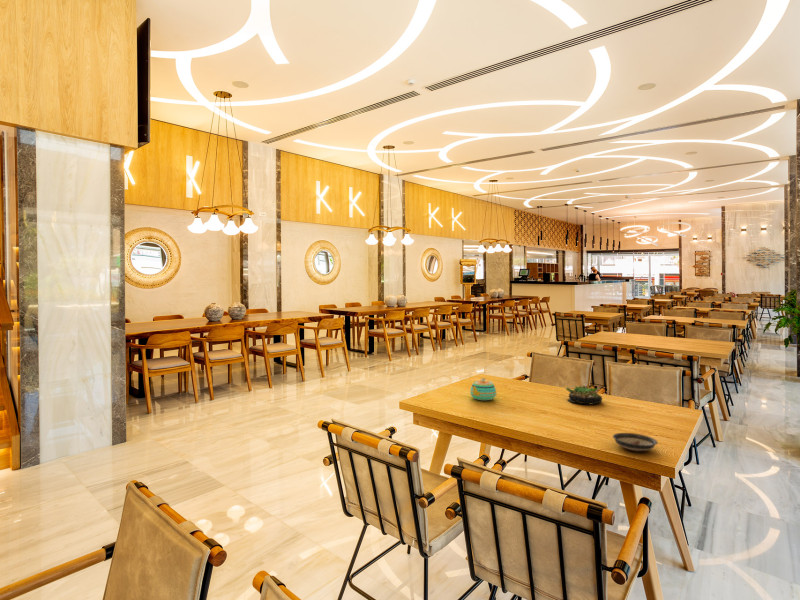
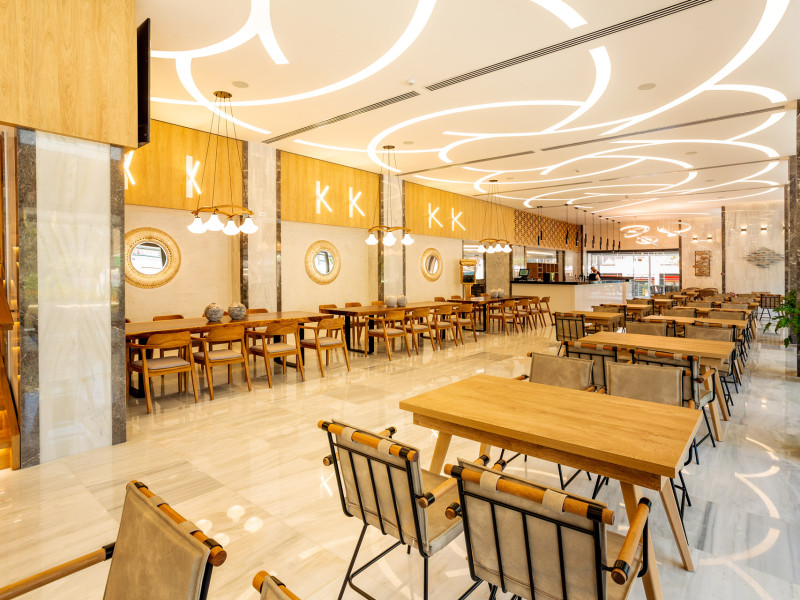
- saucer [612,432,659,452]
- succulent plant [565,385,603,405]
- teapot [469,377,498,401]
